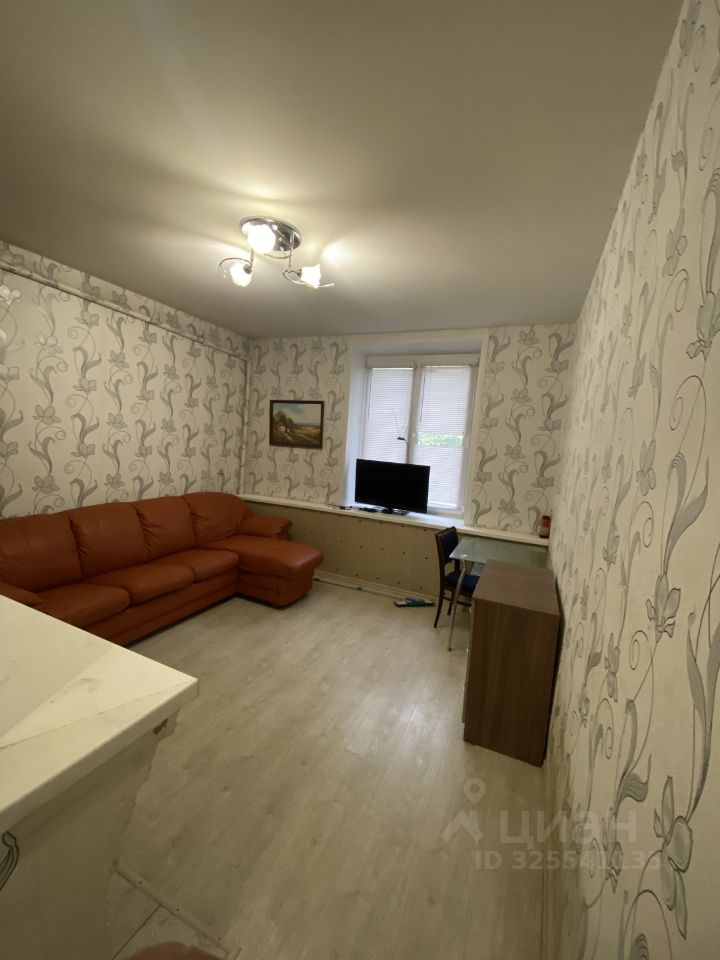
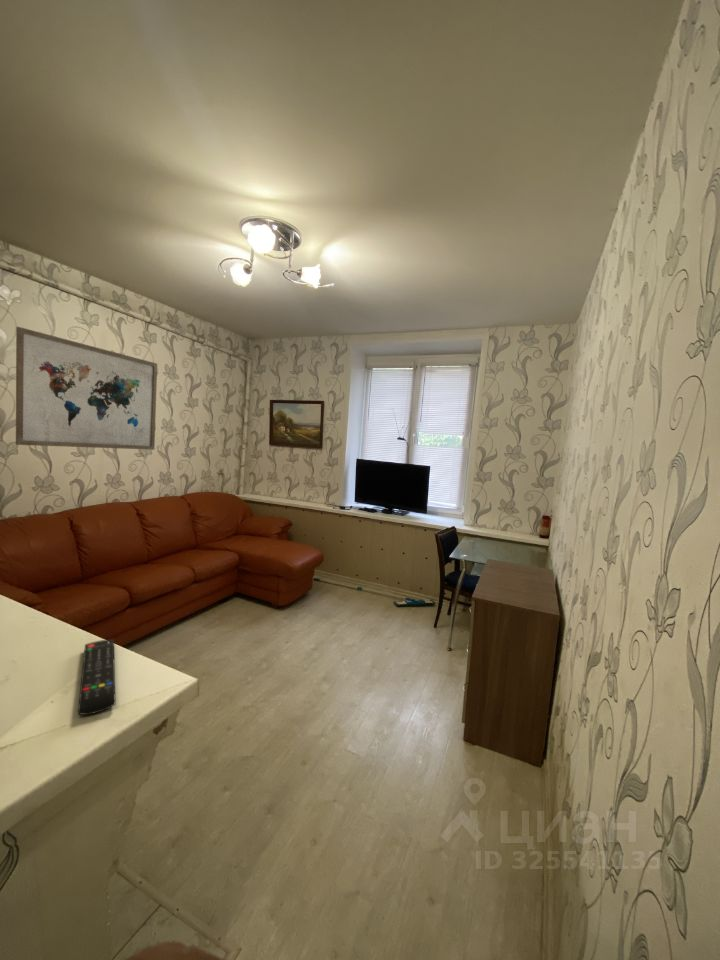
+ remote control [77,638,117,716]
+ wall art [15,326,158,451]
